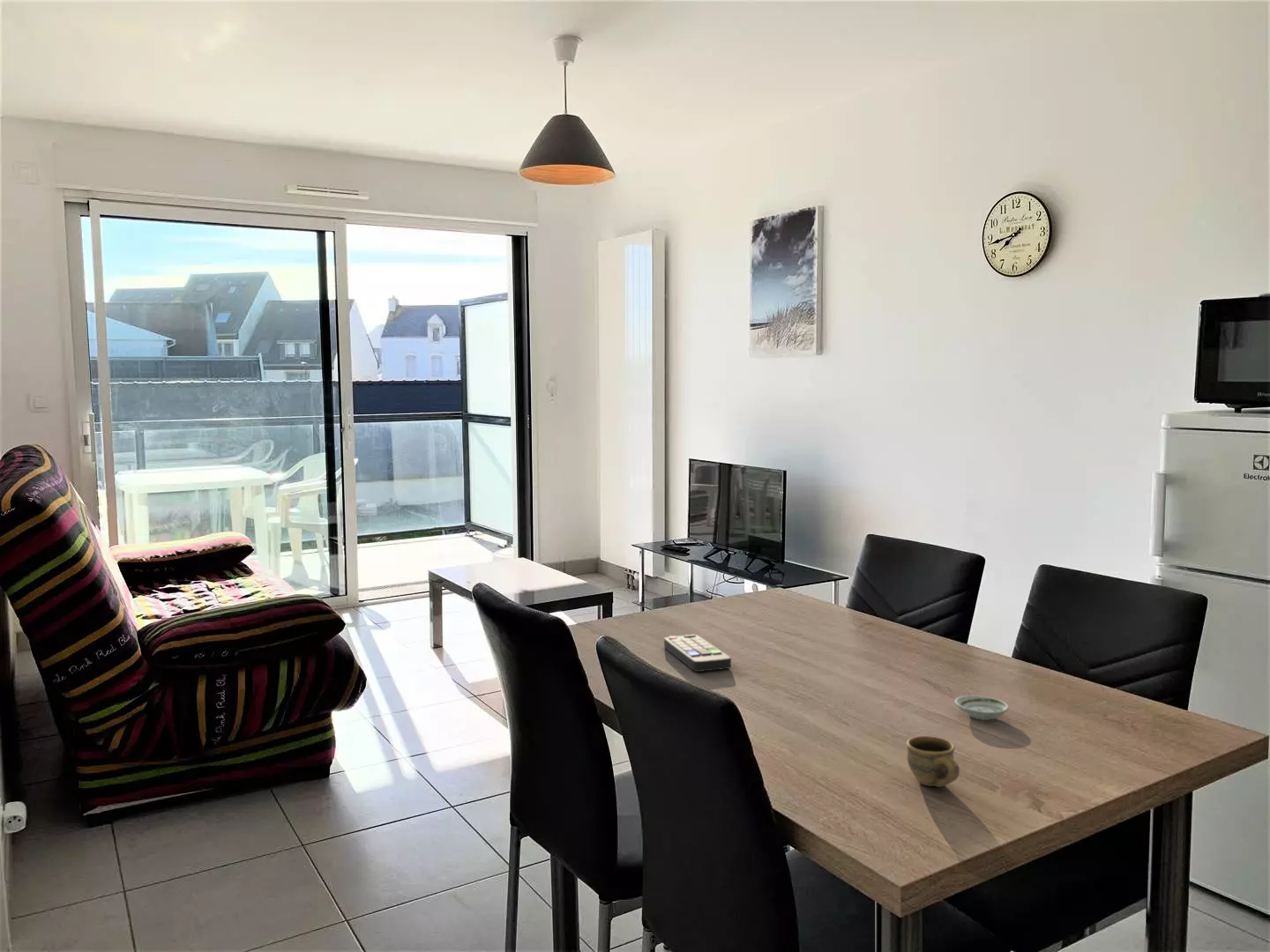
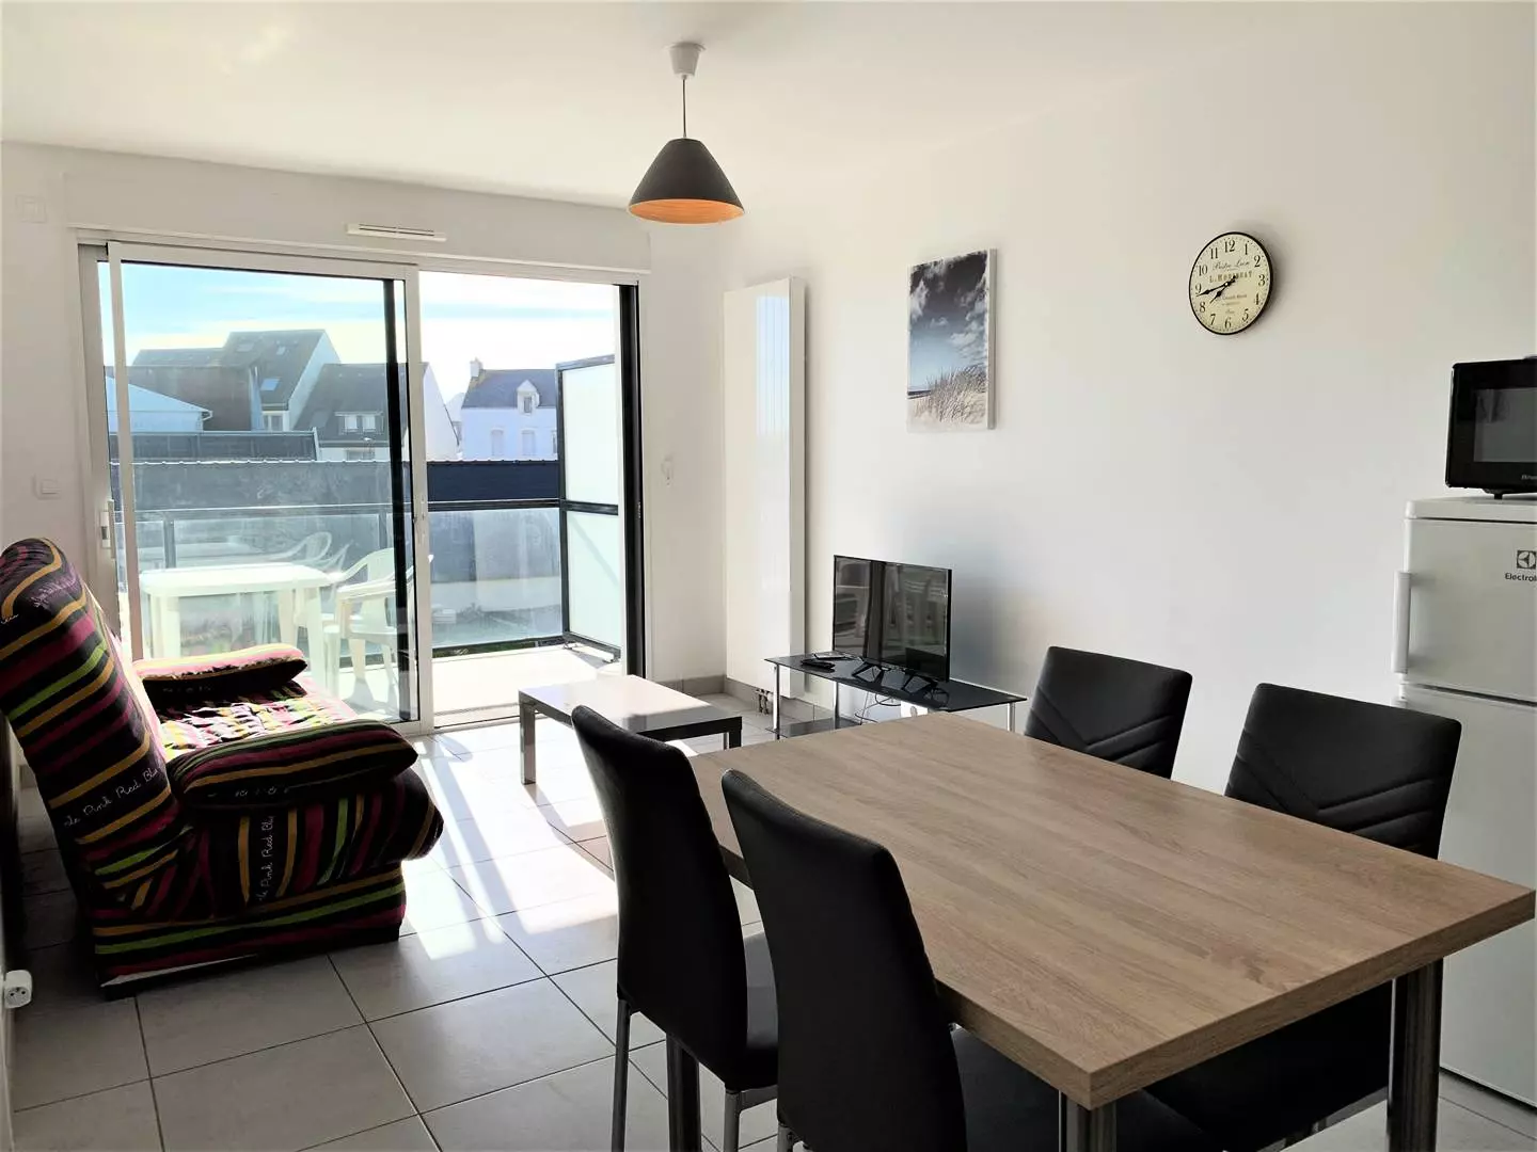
- cup [906,735,960,788]
- remote control [663,634,732,673]
- saucer [953,695,1010,721]
